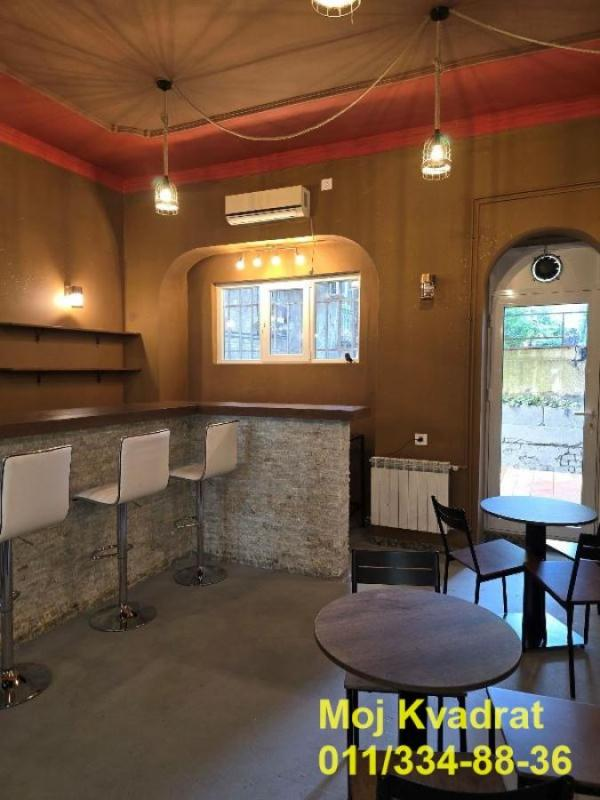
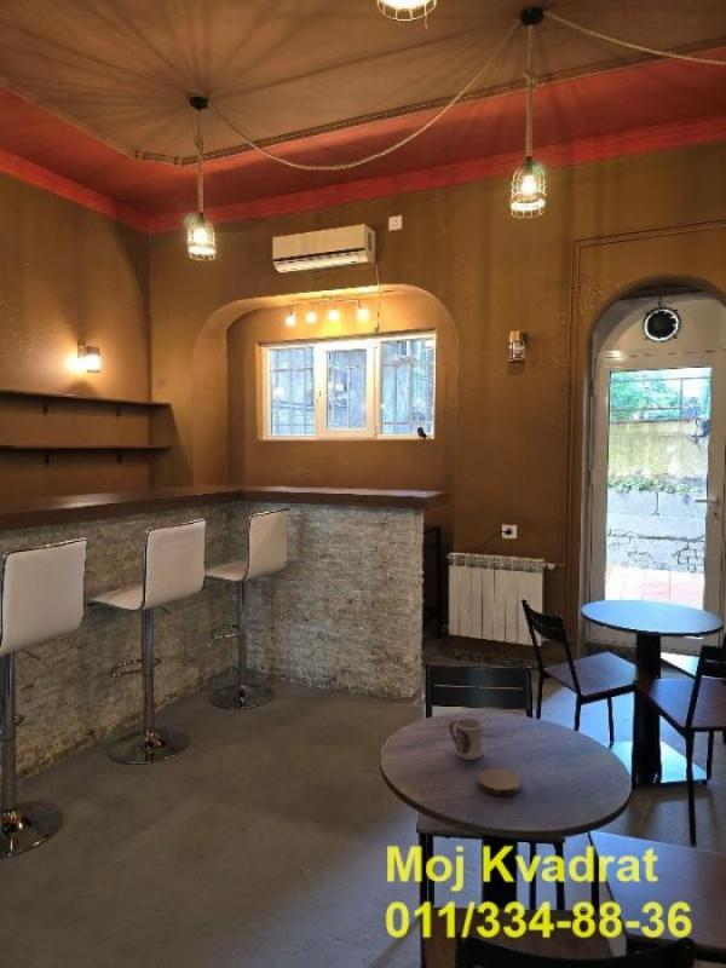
+ coaster [477,767,522,796]
+ cup [448,718,483,761]
